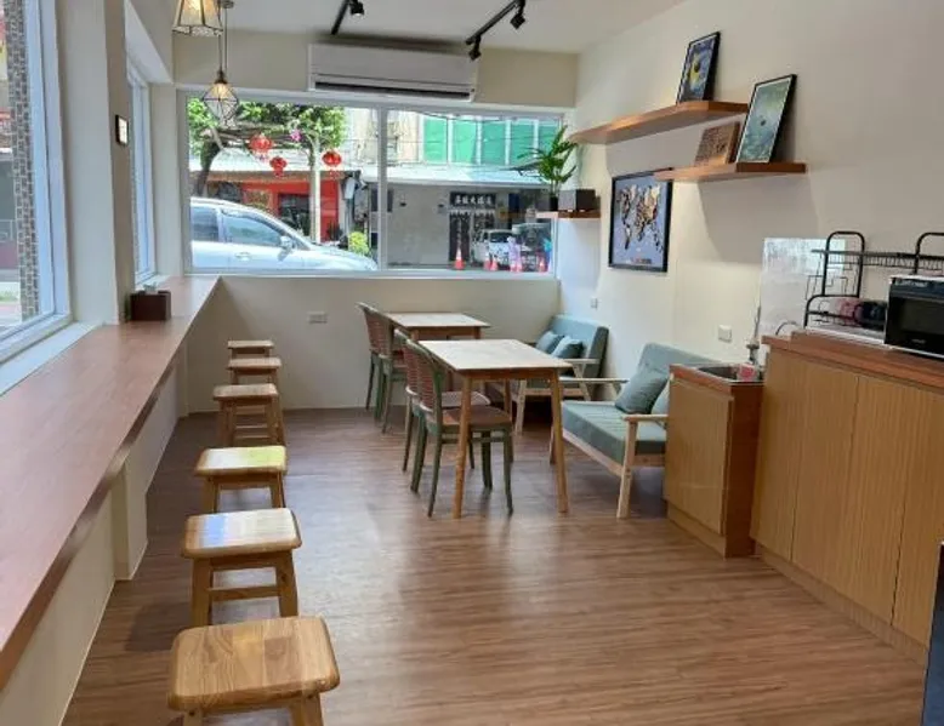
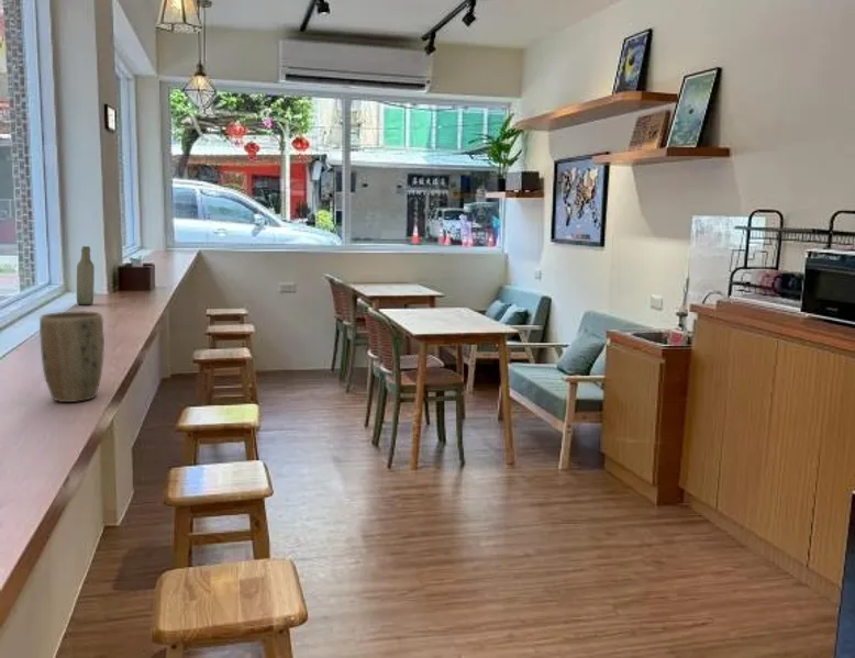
+ plant pot [38,310,106,403]
+ bottle [76,245,96,306]
